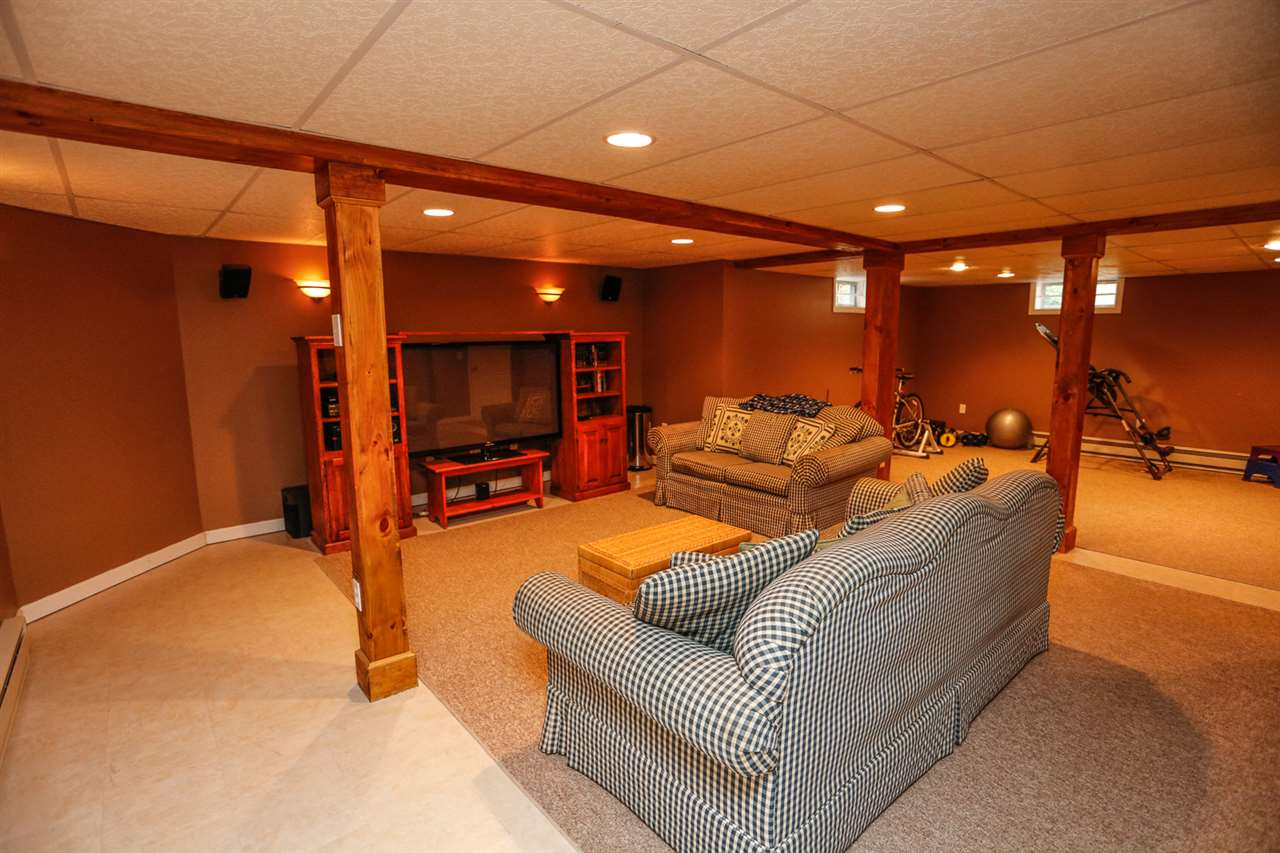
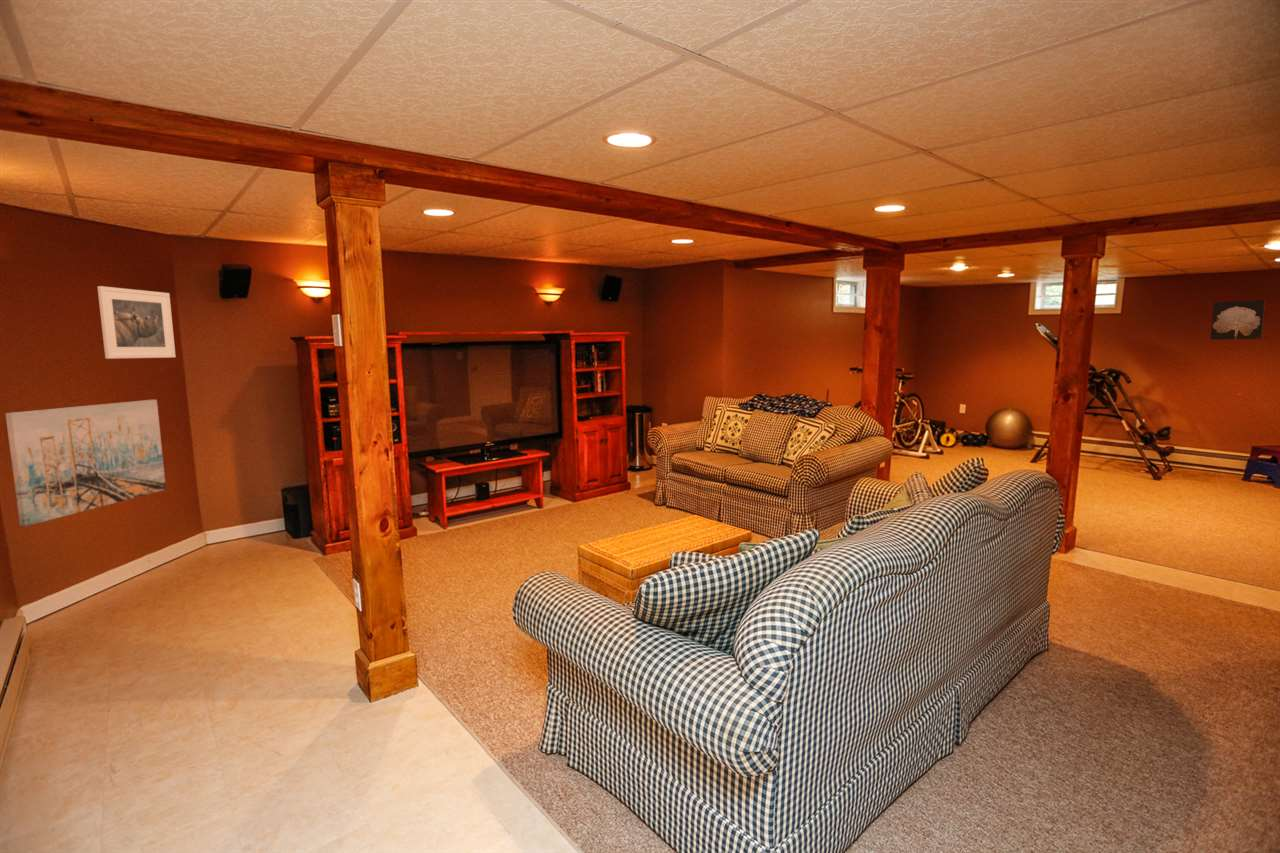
+ wall art [1210,299,1266,341]
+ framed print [96,285,177,360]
+ wall art [5,399,167,527]
